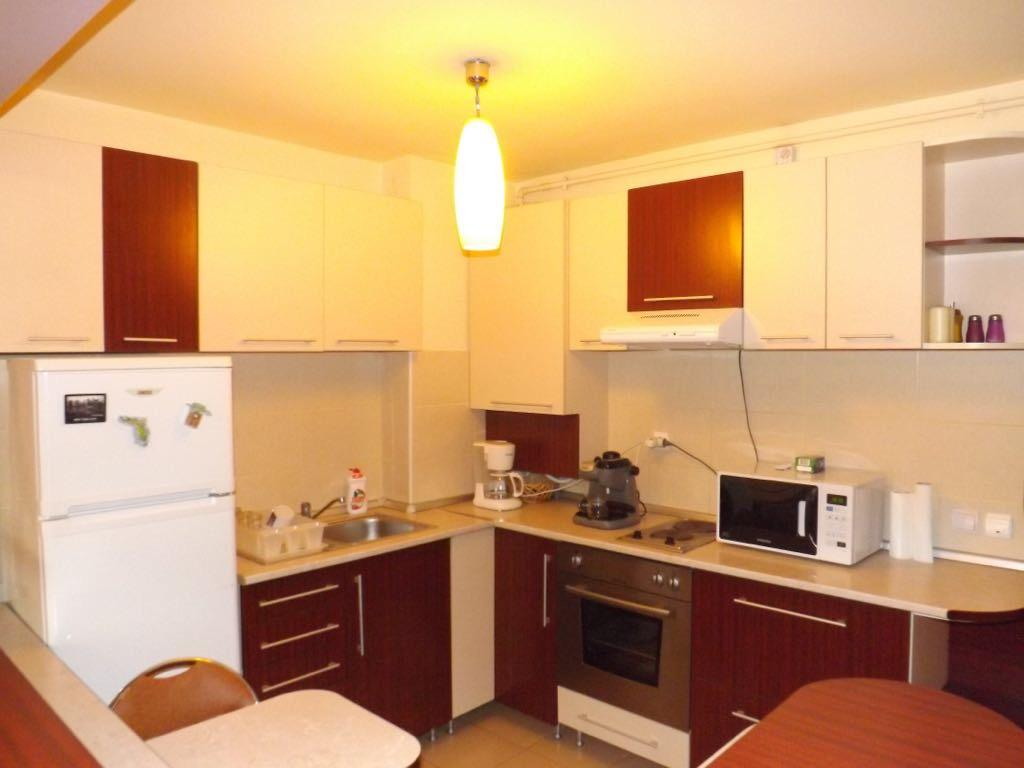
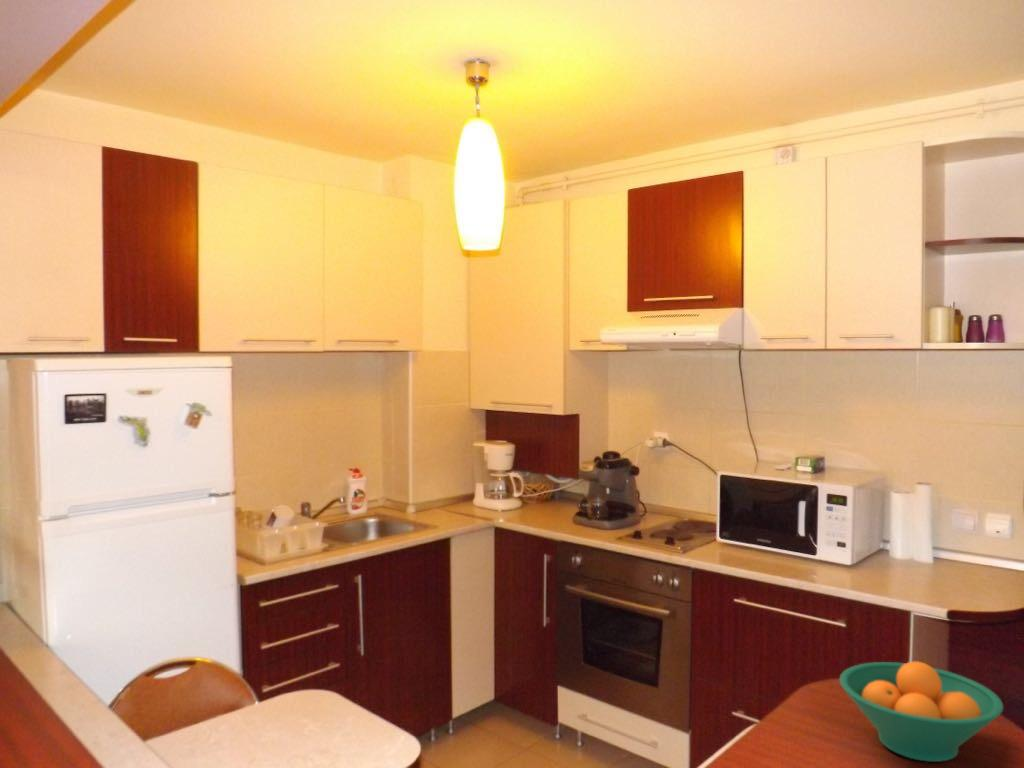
+ fruit bowl [838,660,1004,763]
